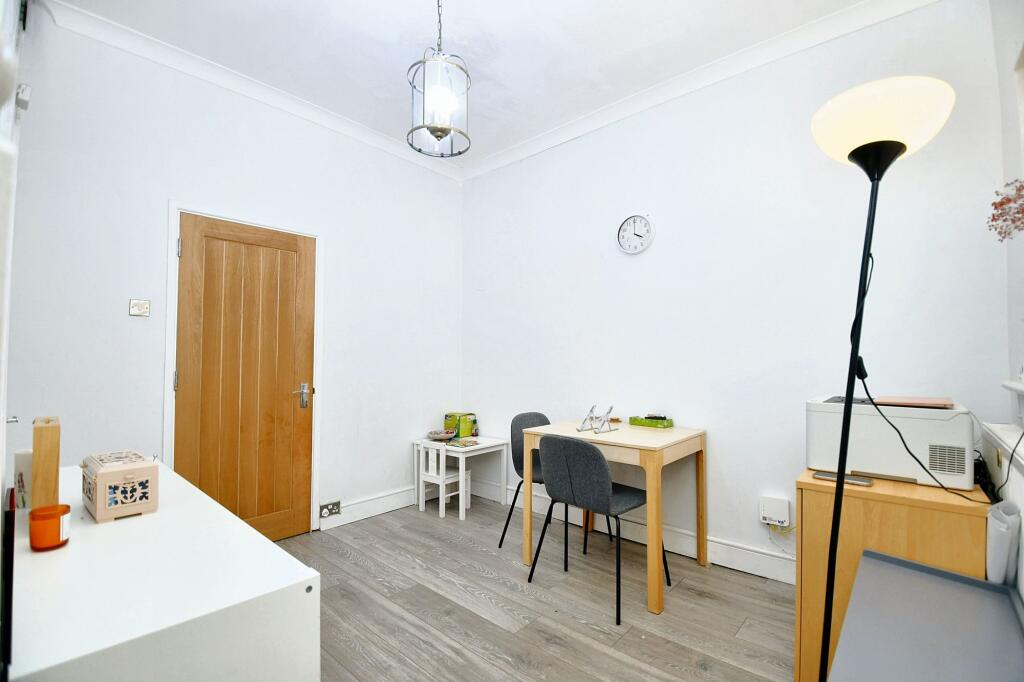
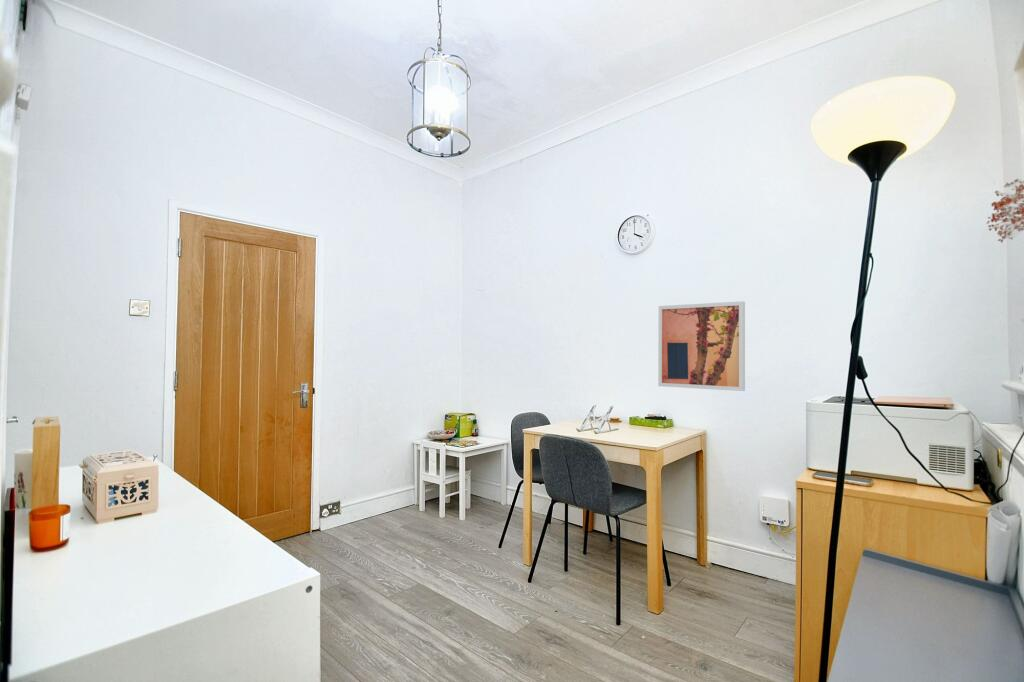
+ wall art [657,300,746,392]
